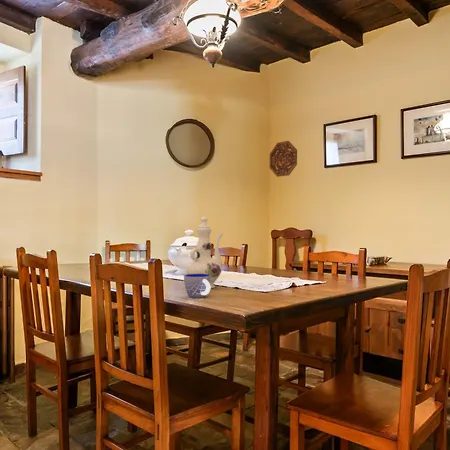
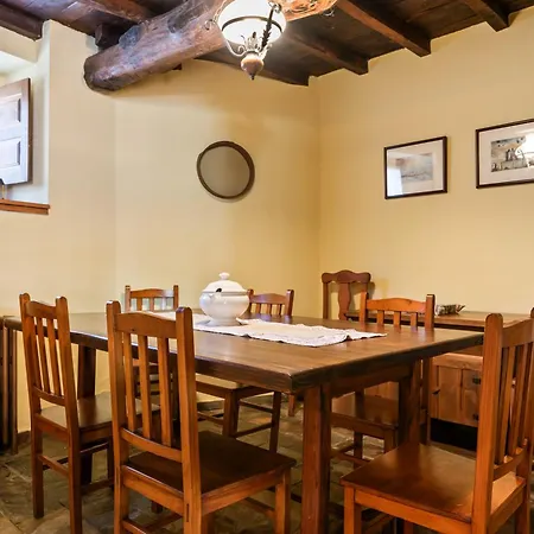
- cup [183,273,211,299]
- decorative platter [269,140,298,178]
- chinaware [185,216,224,289]
